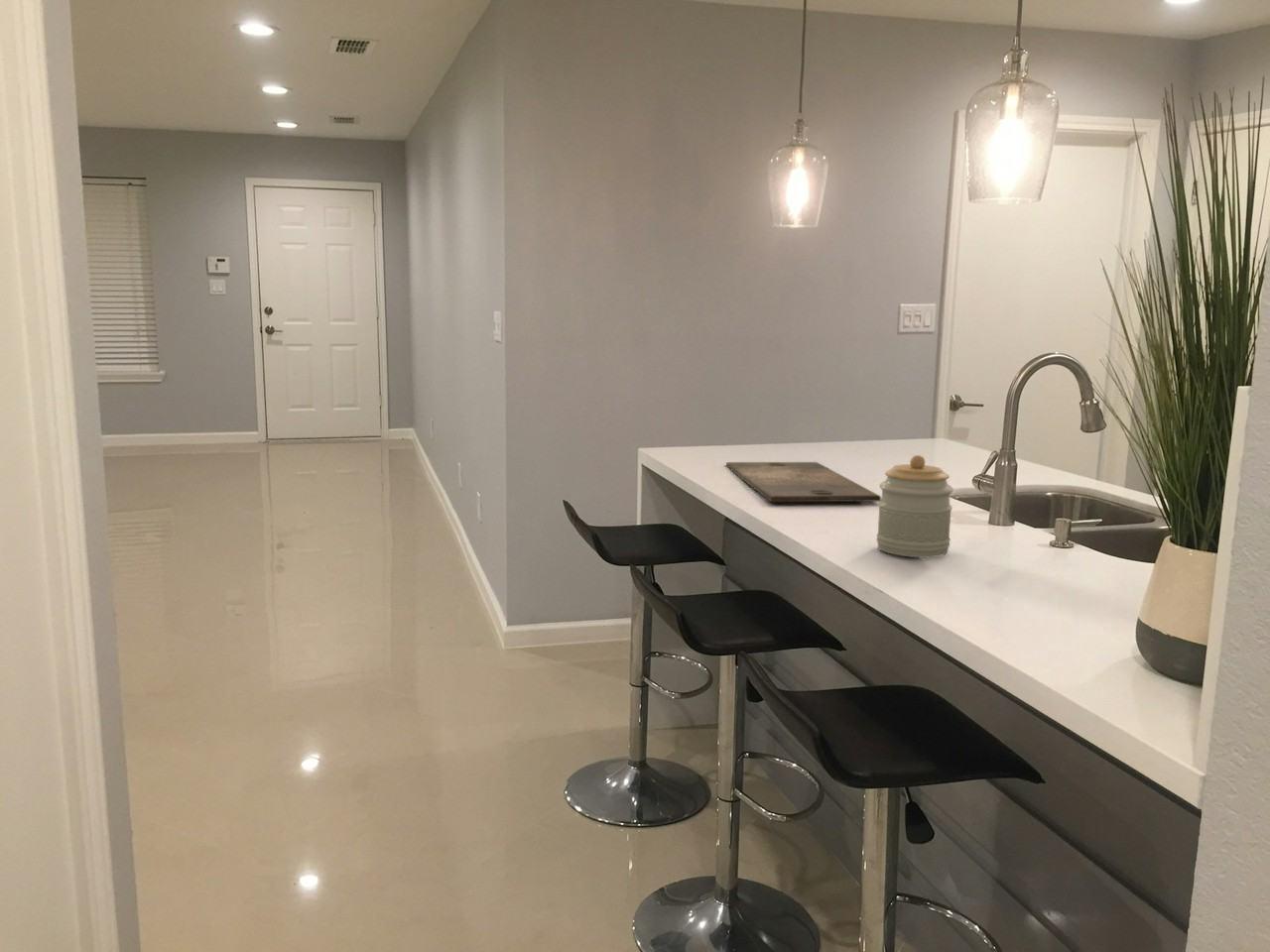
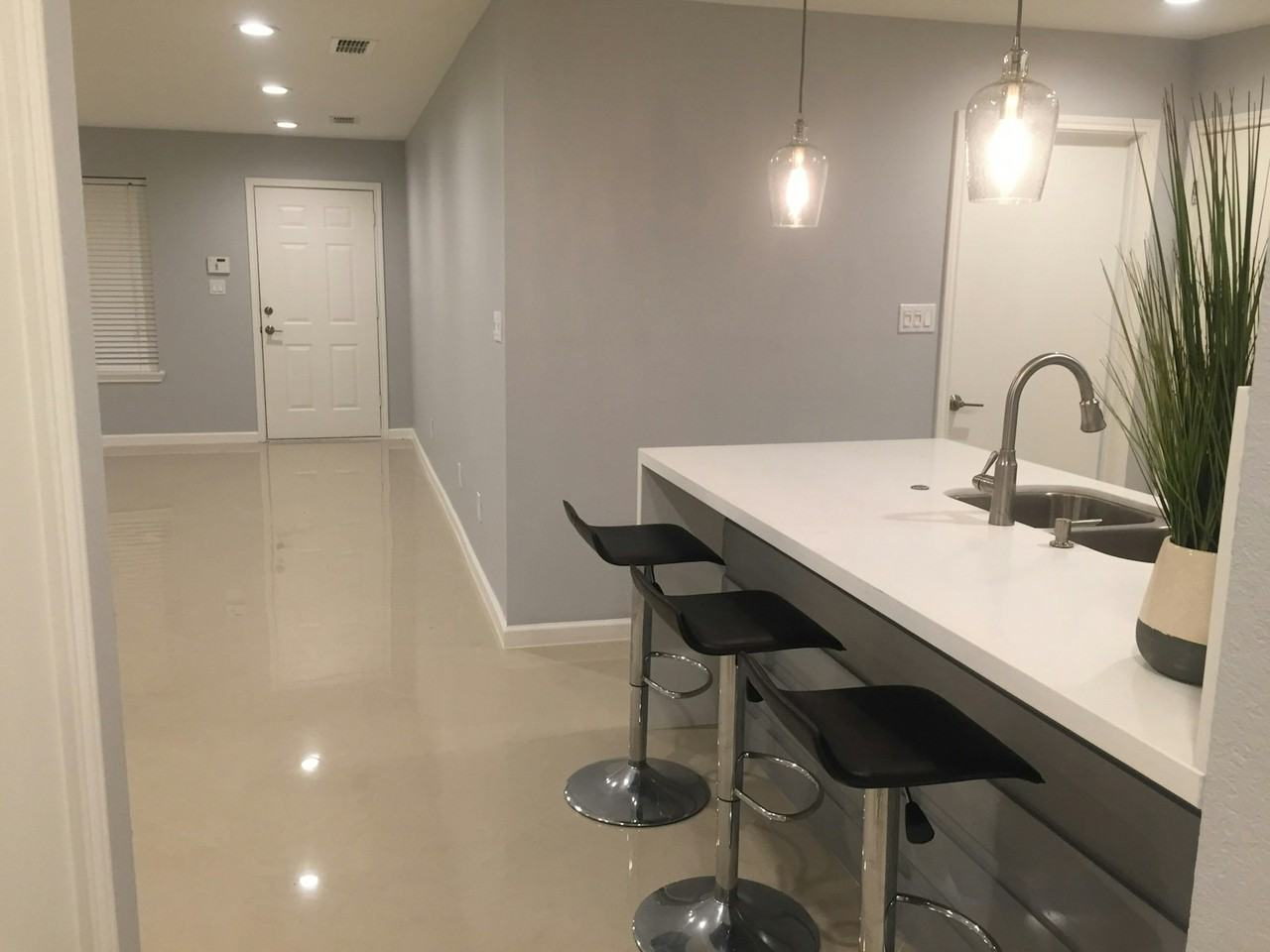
- jar [876,454,954,558]
- cutting board [725,461,882,503]
